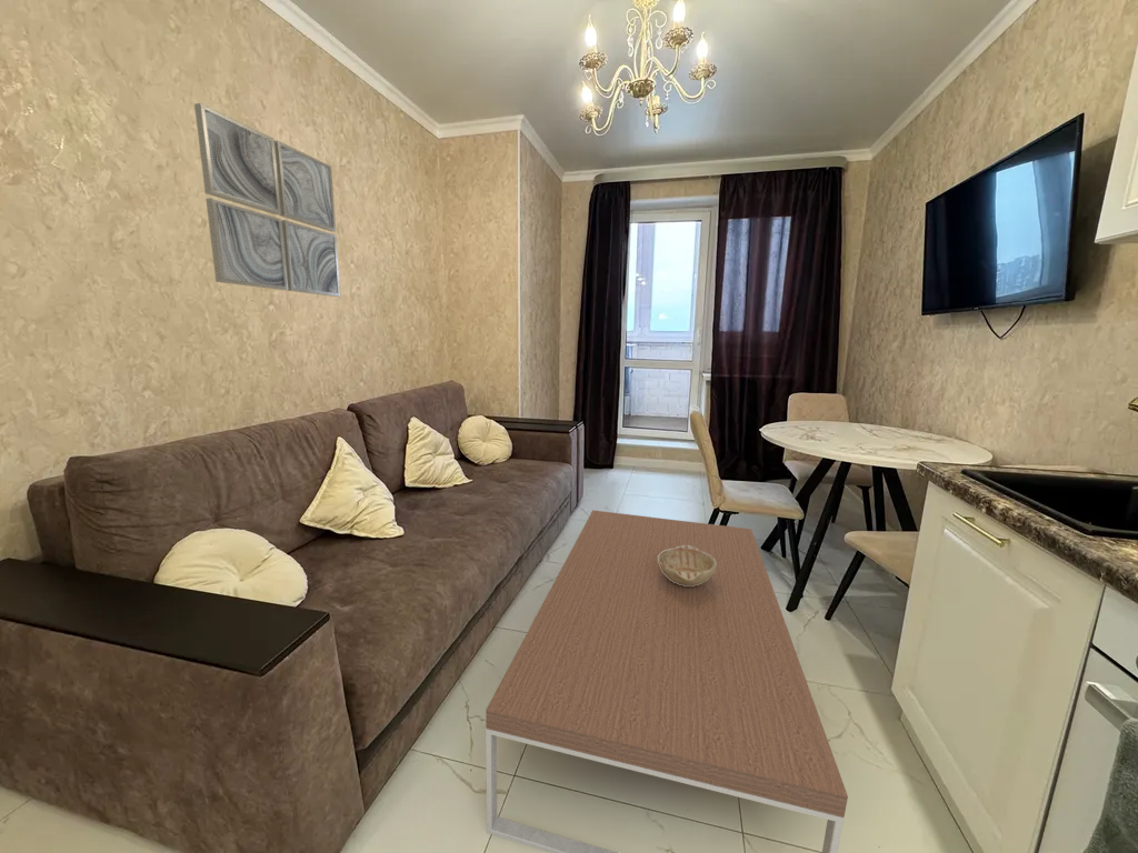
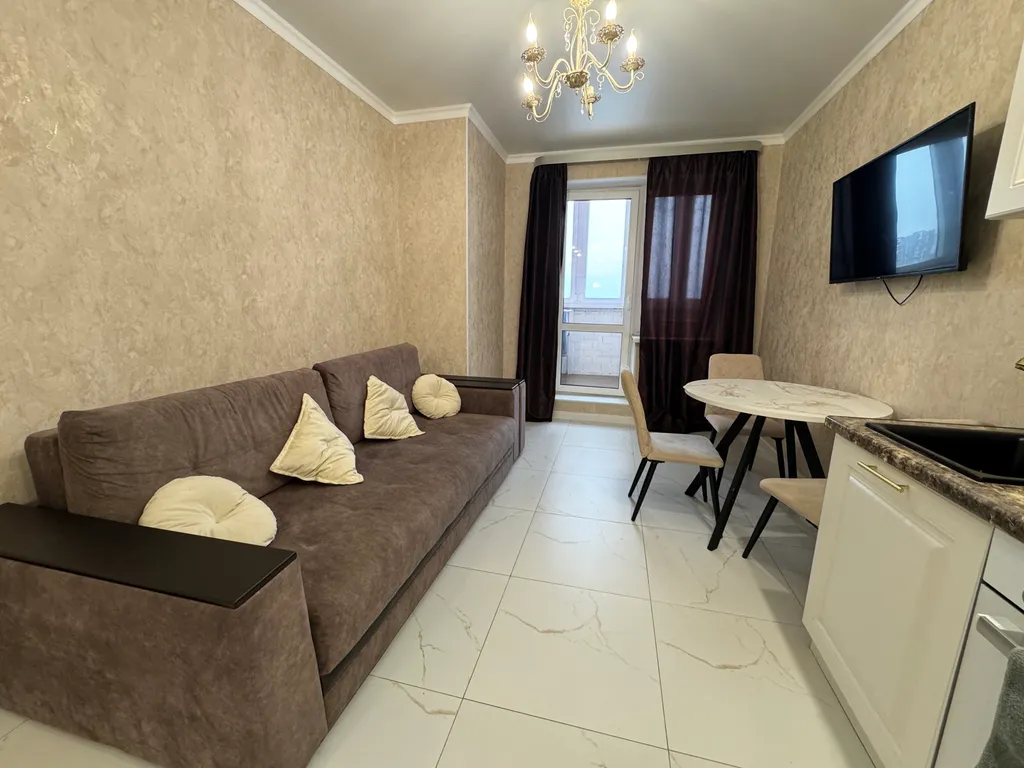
- coffee table [485,509,849,853]
- wall art [193,102,341,298]
- decorative bowl [658,545,717,586]
